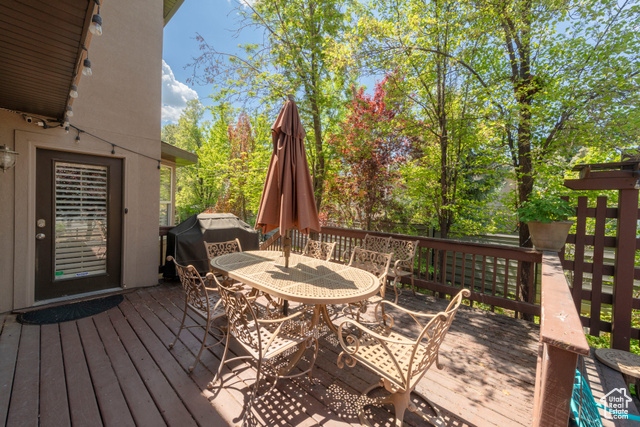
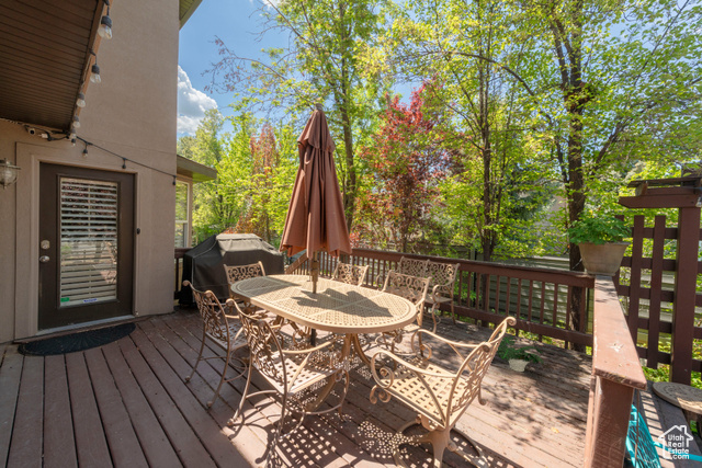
+ potted plant [485,335,545,373]
